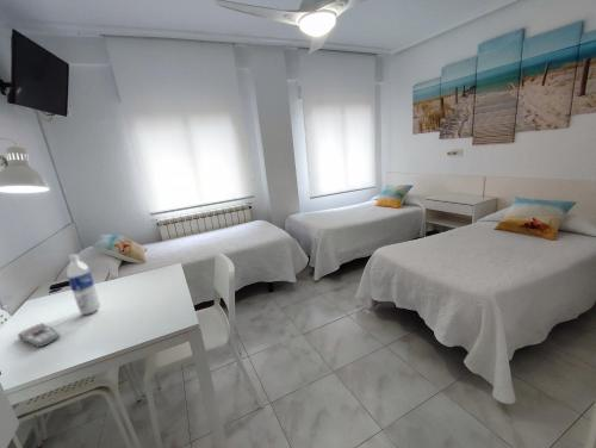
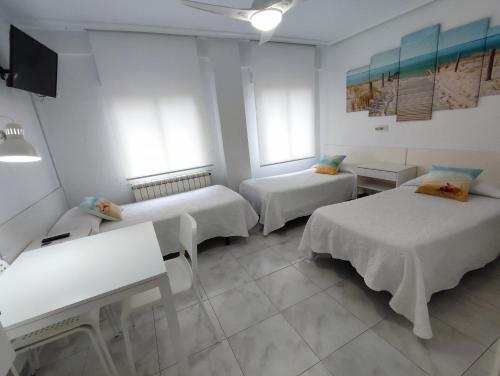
- remote control [17,322,61,348]
- water bottle [66,253,101,316]
